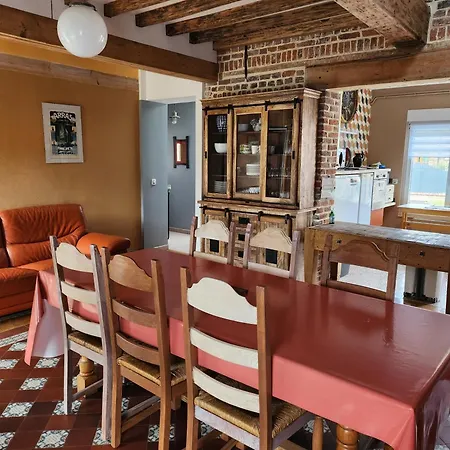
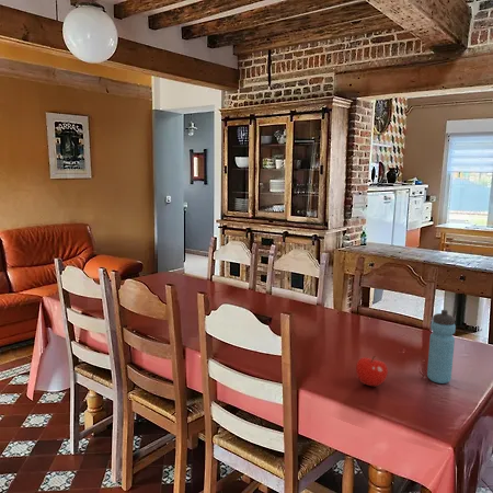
+ fruit [355,355,389,387]
+ water bottle [426,309,457,385]
